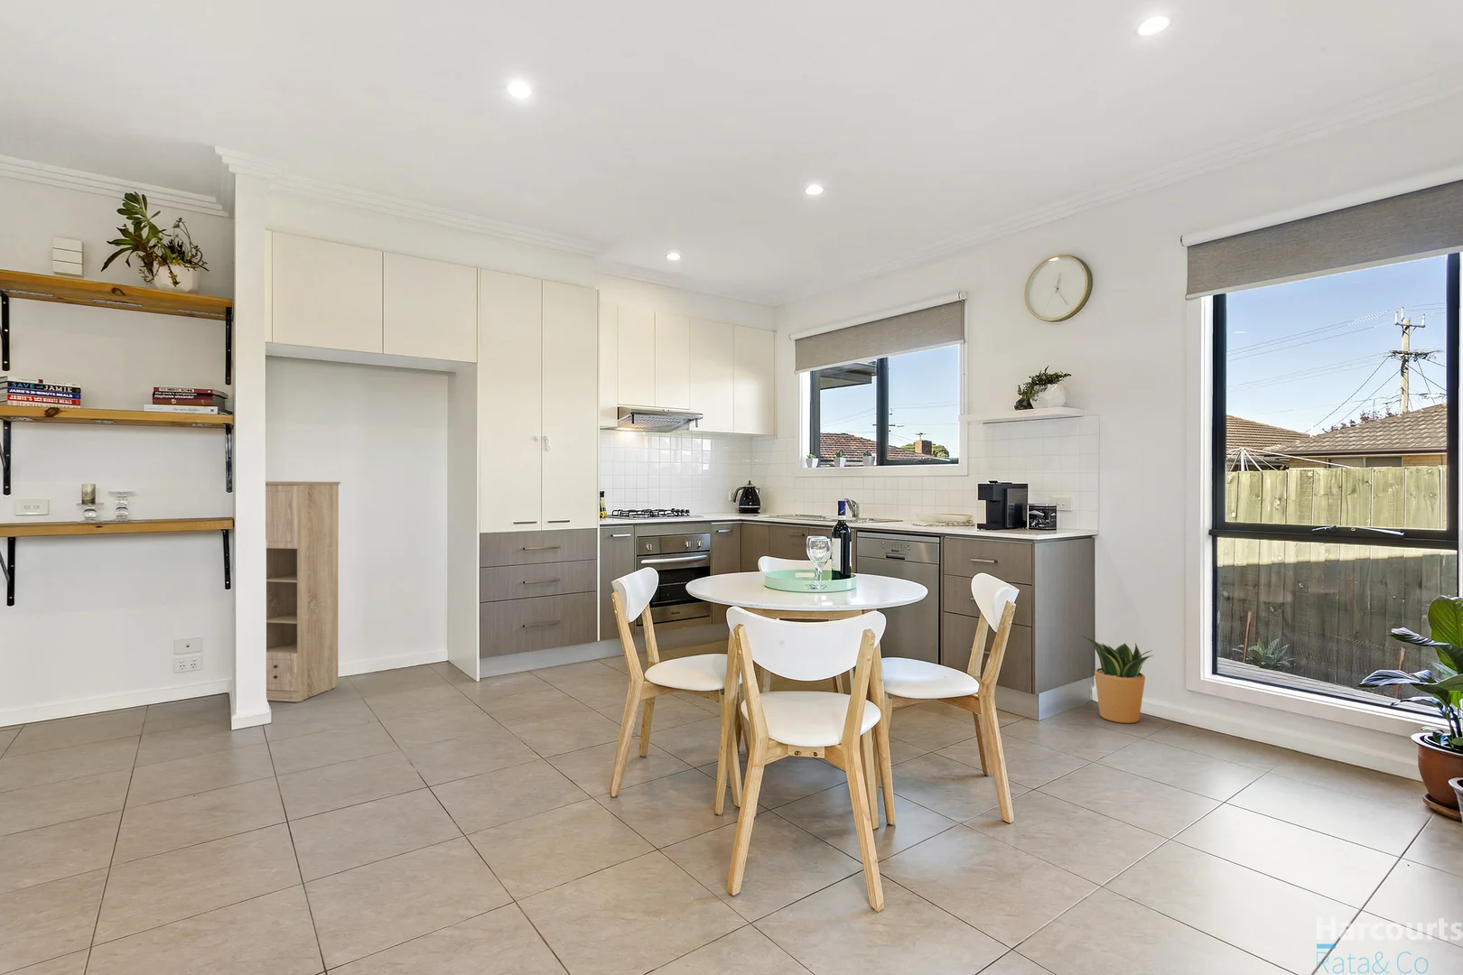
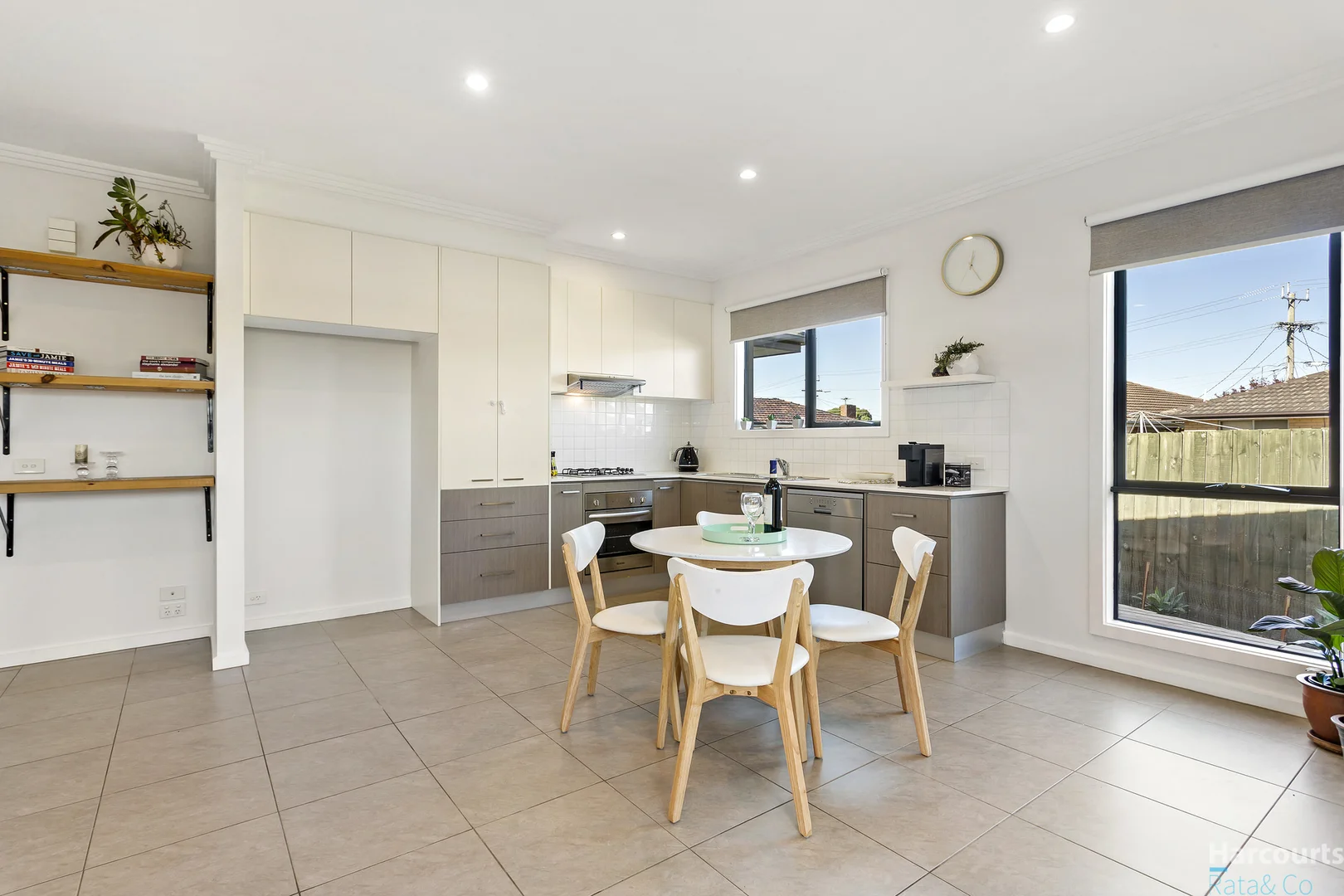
- storage cabinet [265,480,342,703]
- potted plant [1081,634,1154,724]
